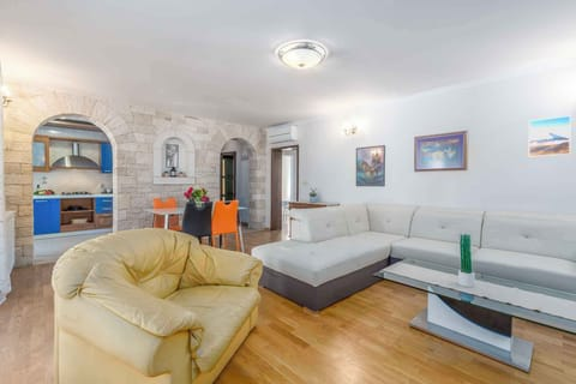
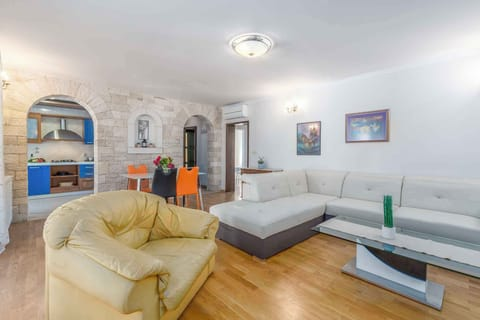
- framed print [528,114,572,157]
